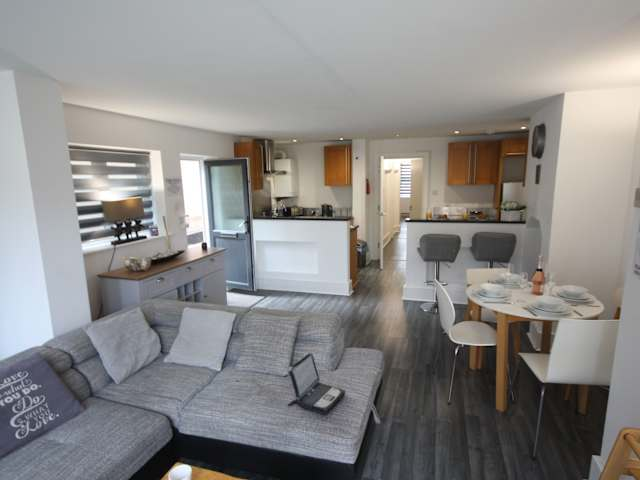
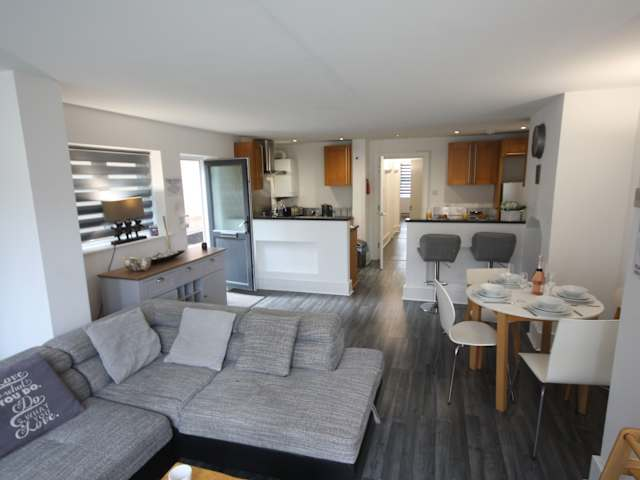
- laptop [287,352,346,416]
